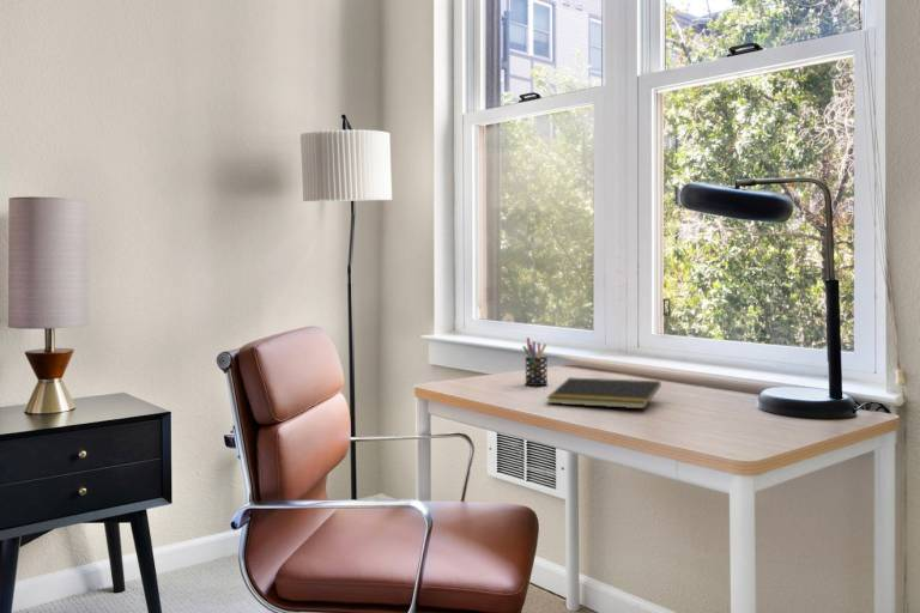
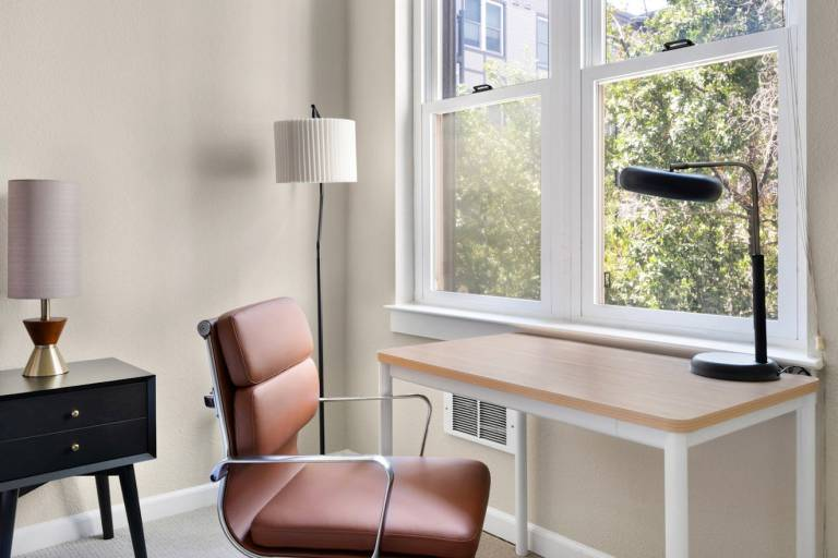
- notepad [545,376,661,409]
- pen holder [521,336,549,387]
